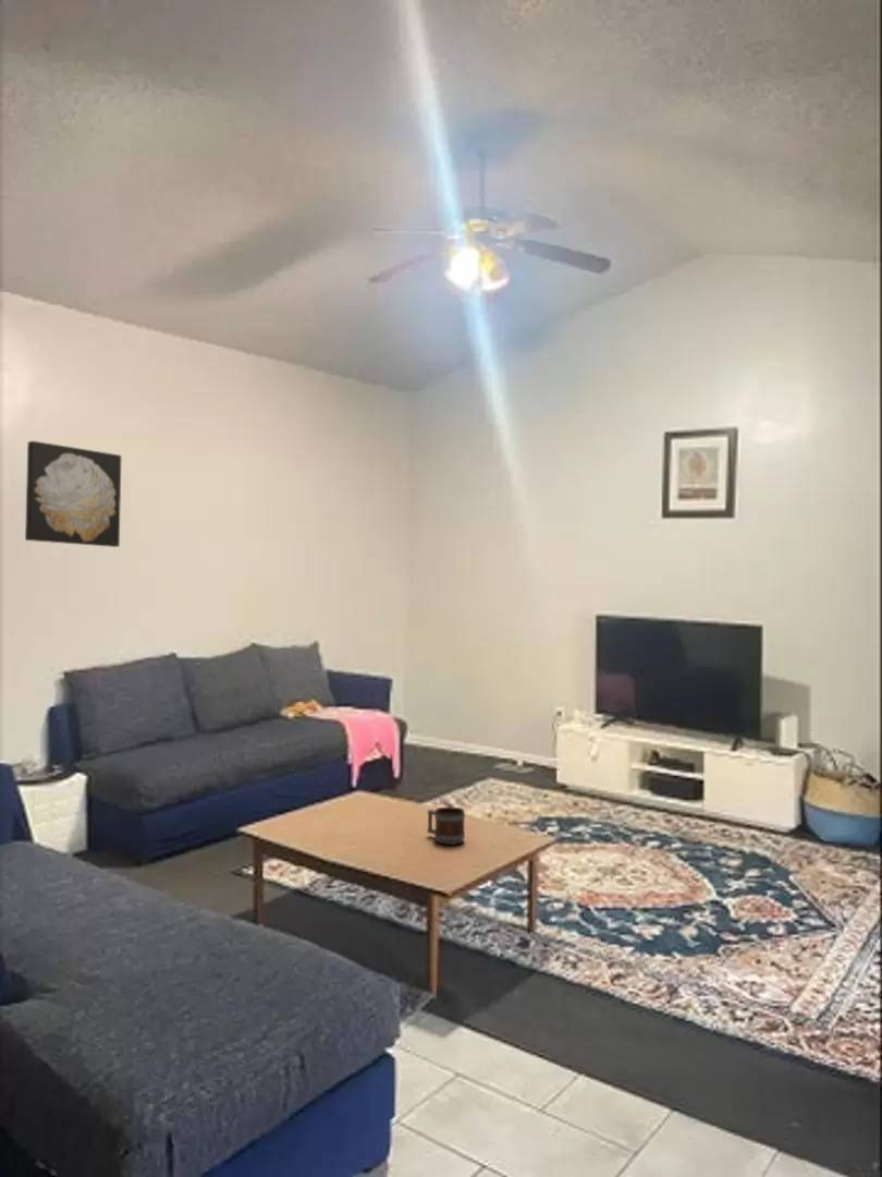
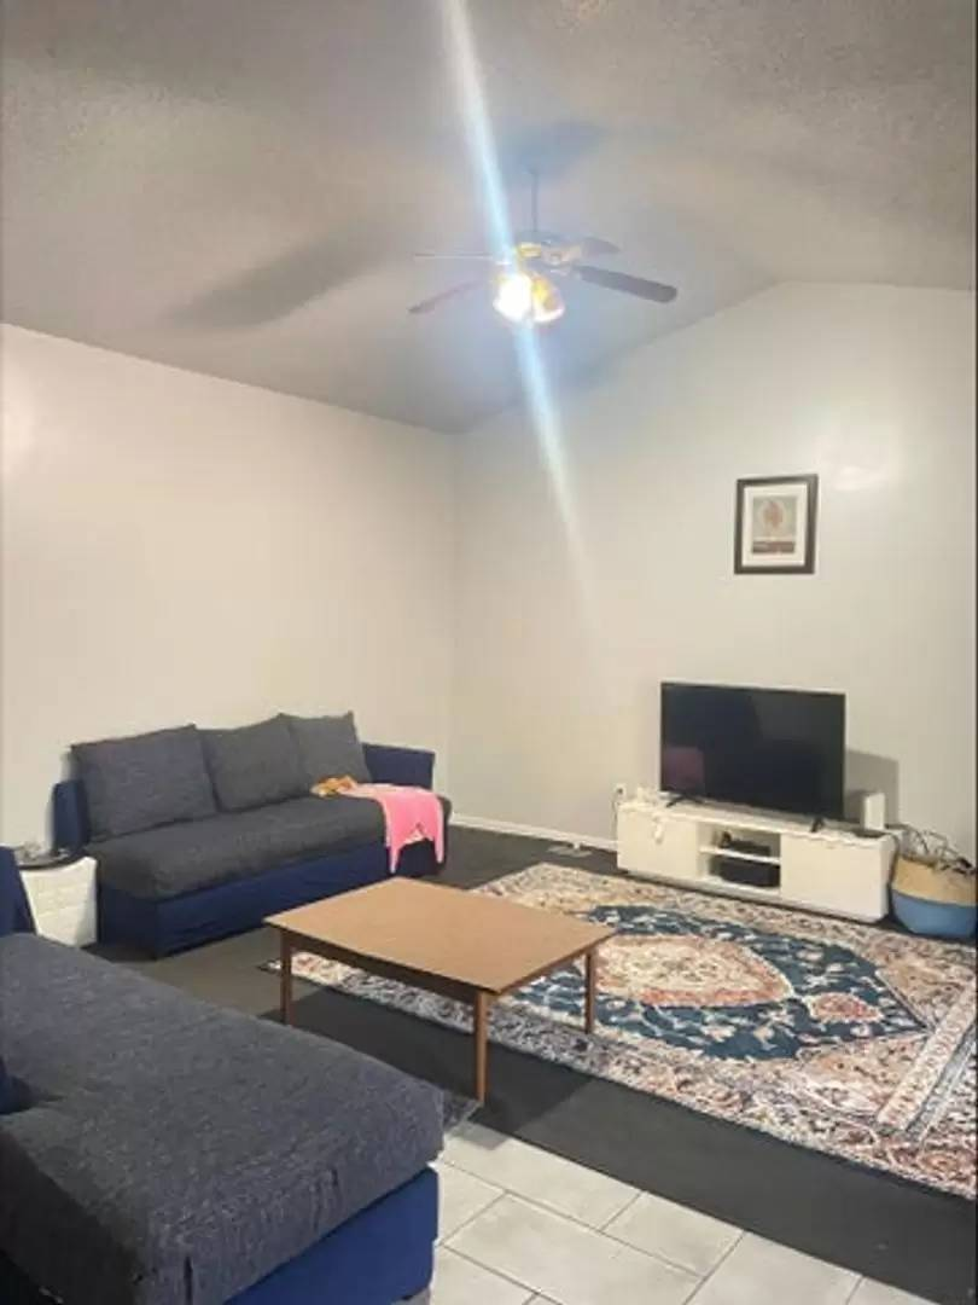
- wall art [24,440,122,548]
- mug [426,805,466,846]
